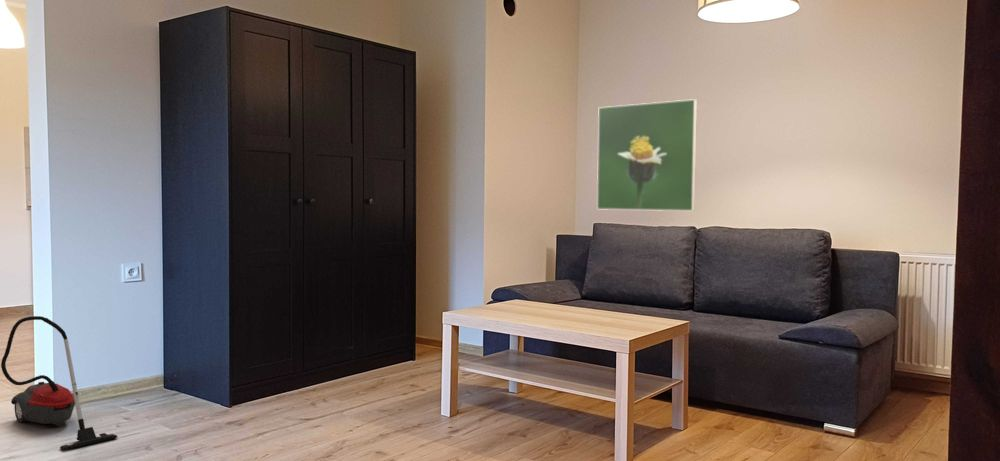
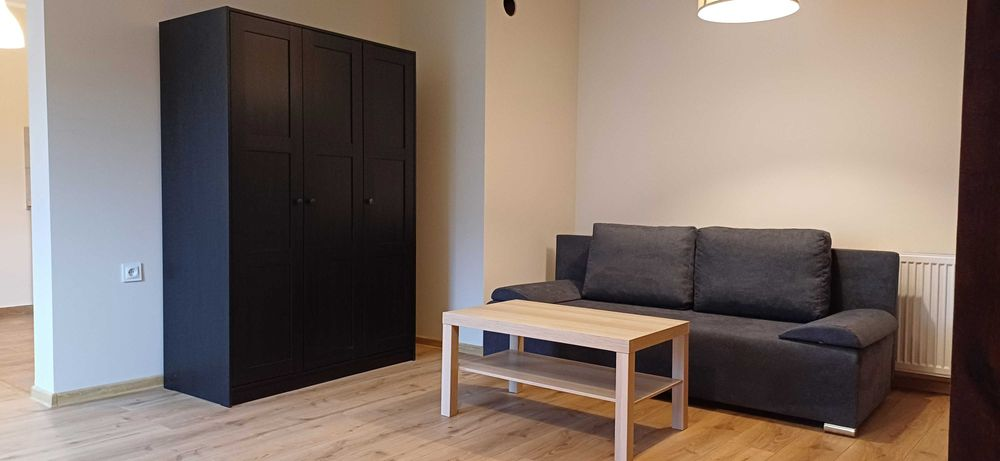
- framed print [596,98,698,212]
- vacuum cleaner [0,315,119,452]
